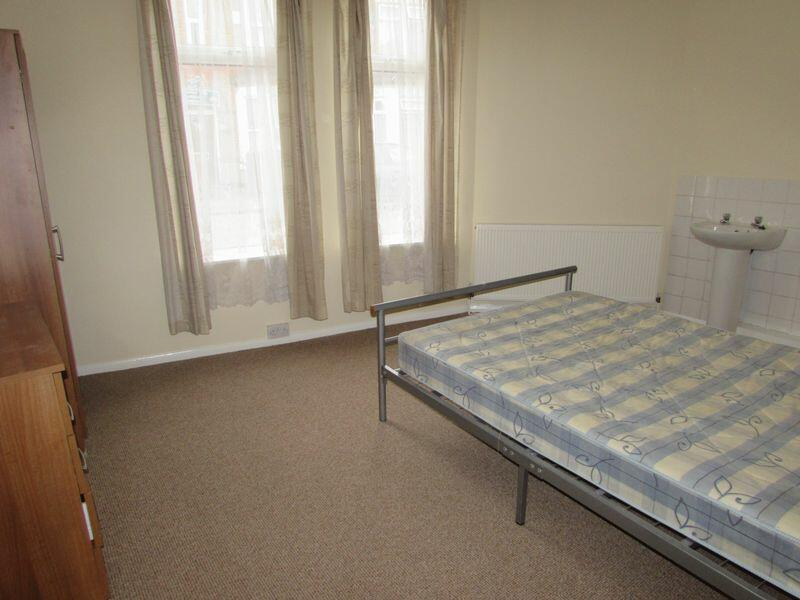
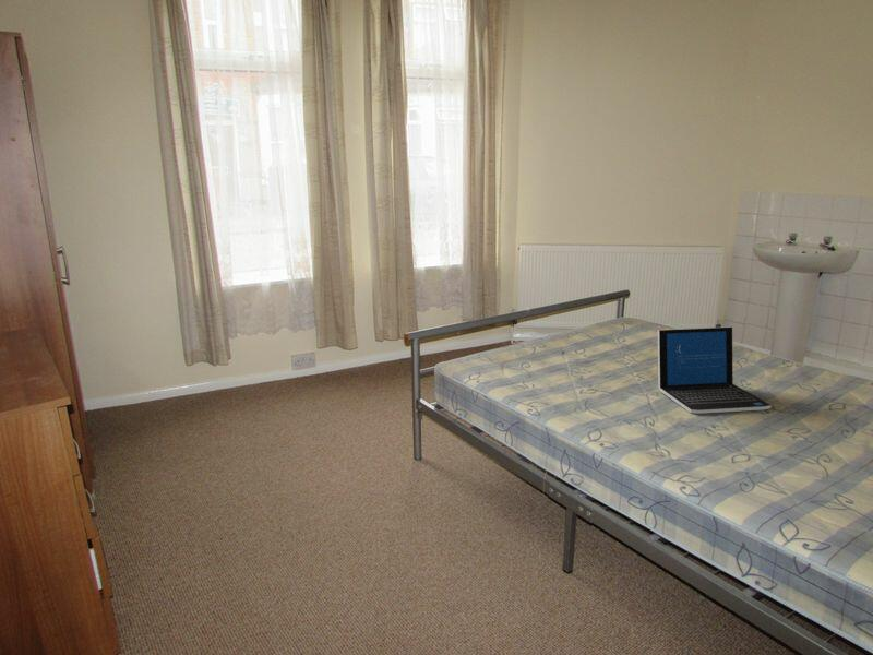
+ laptop [657,325,773,415]
